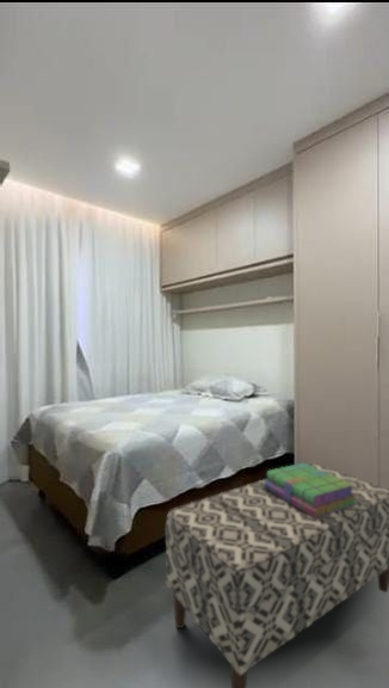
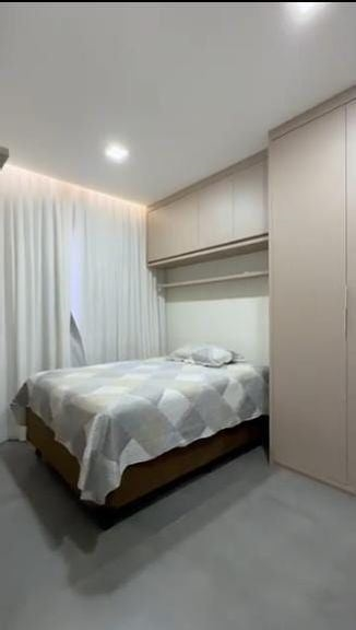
- stack of books [264,461,357,518]
- bench [165,462,389,688]
